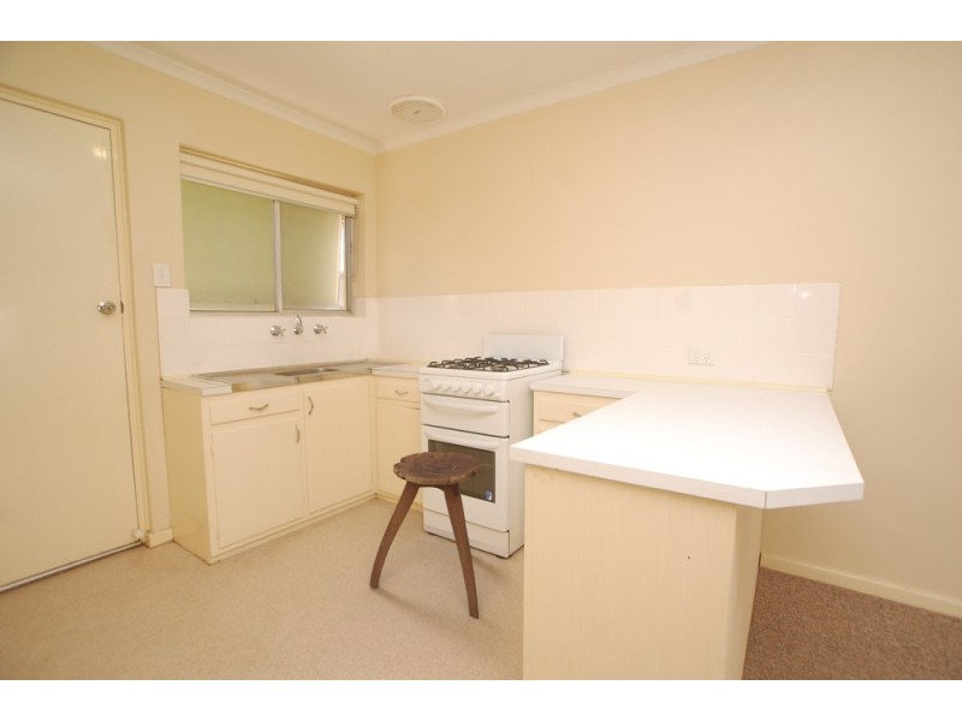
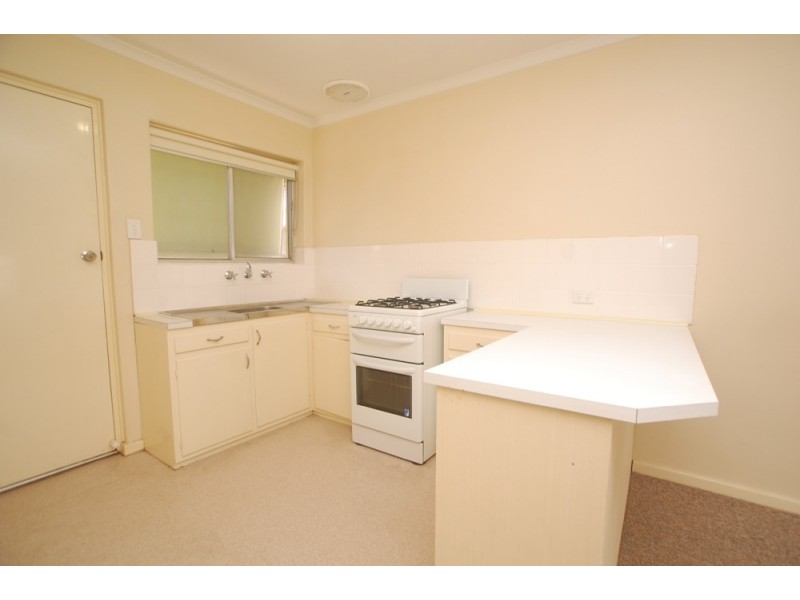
- stool [368,451,482,620]
